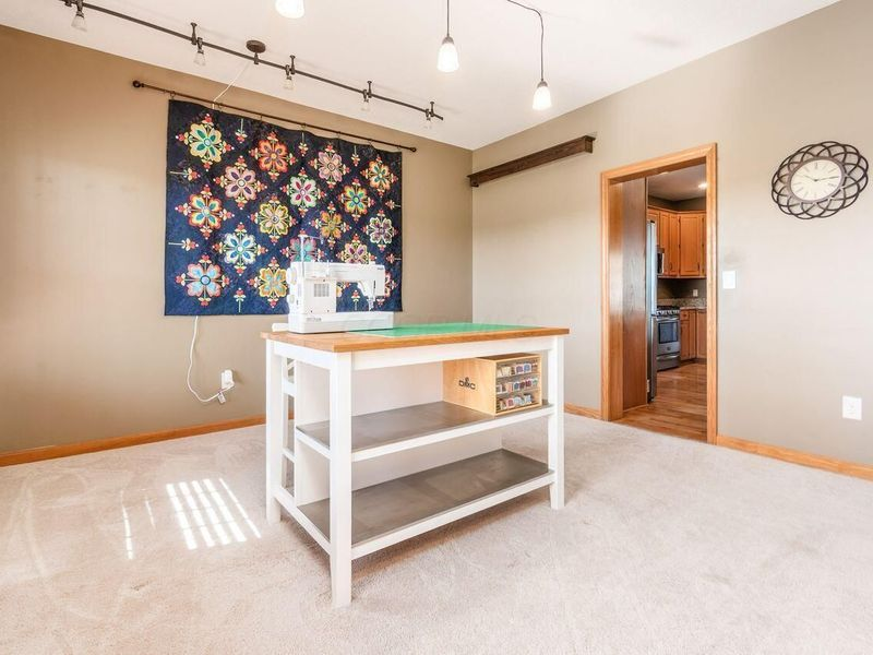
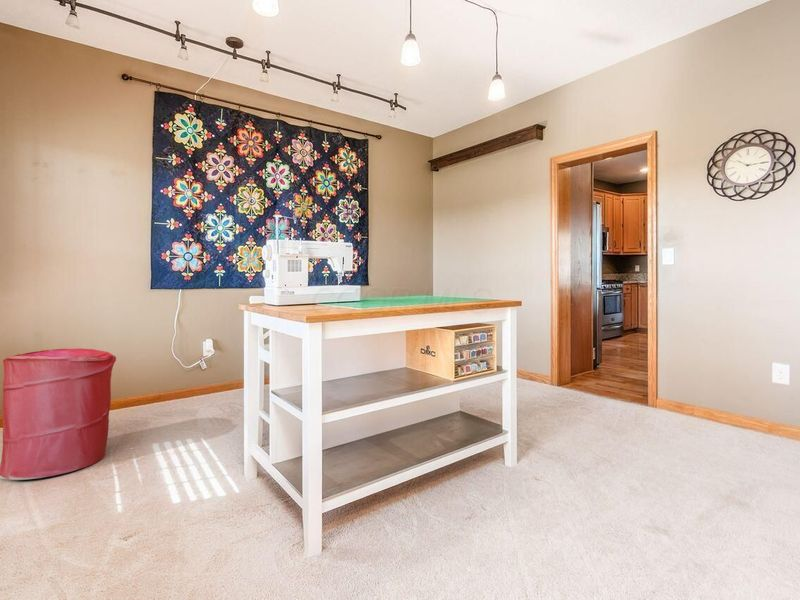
+ laundry hamper [0,348,117,481]
